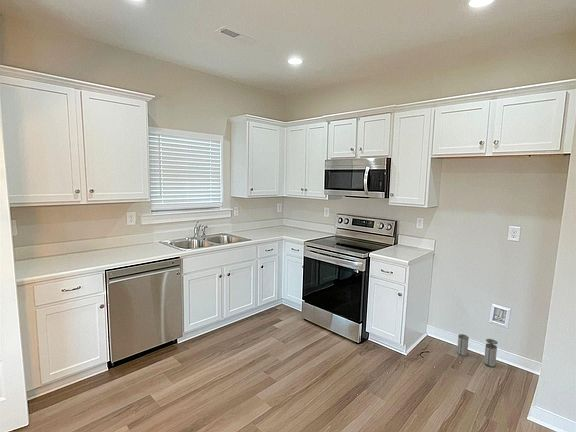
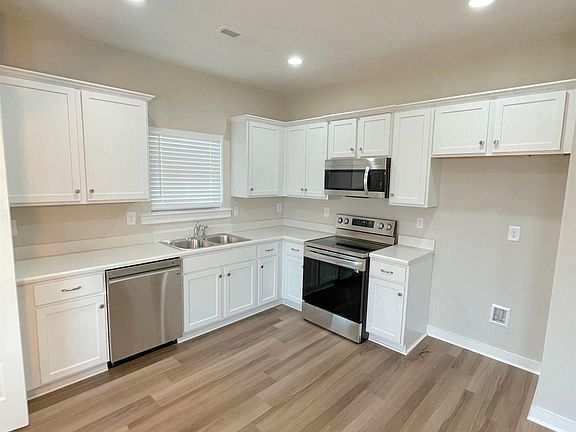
- trash can [456,333,499,368]
